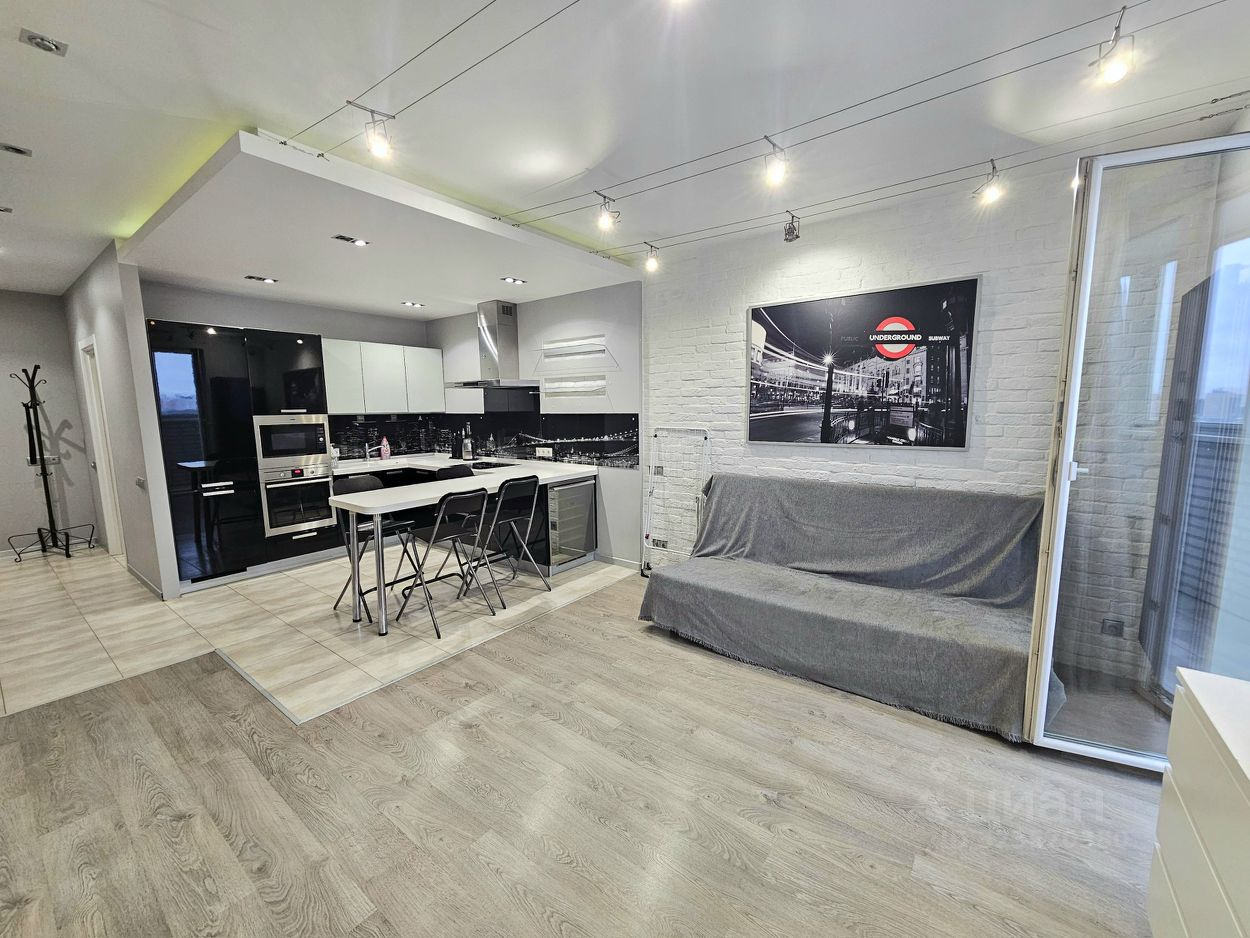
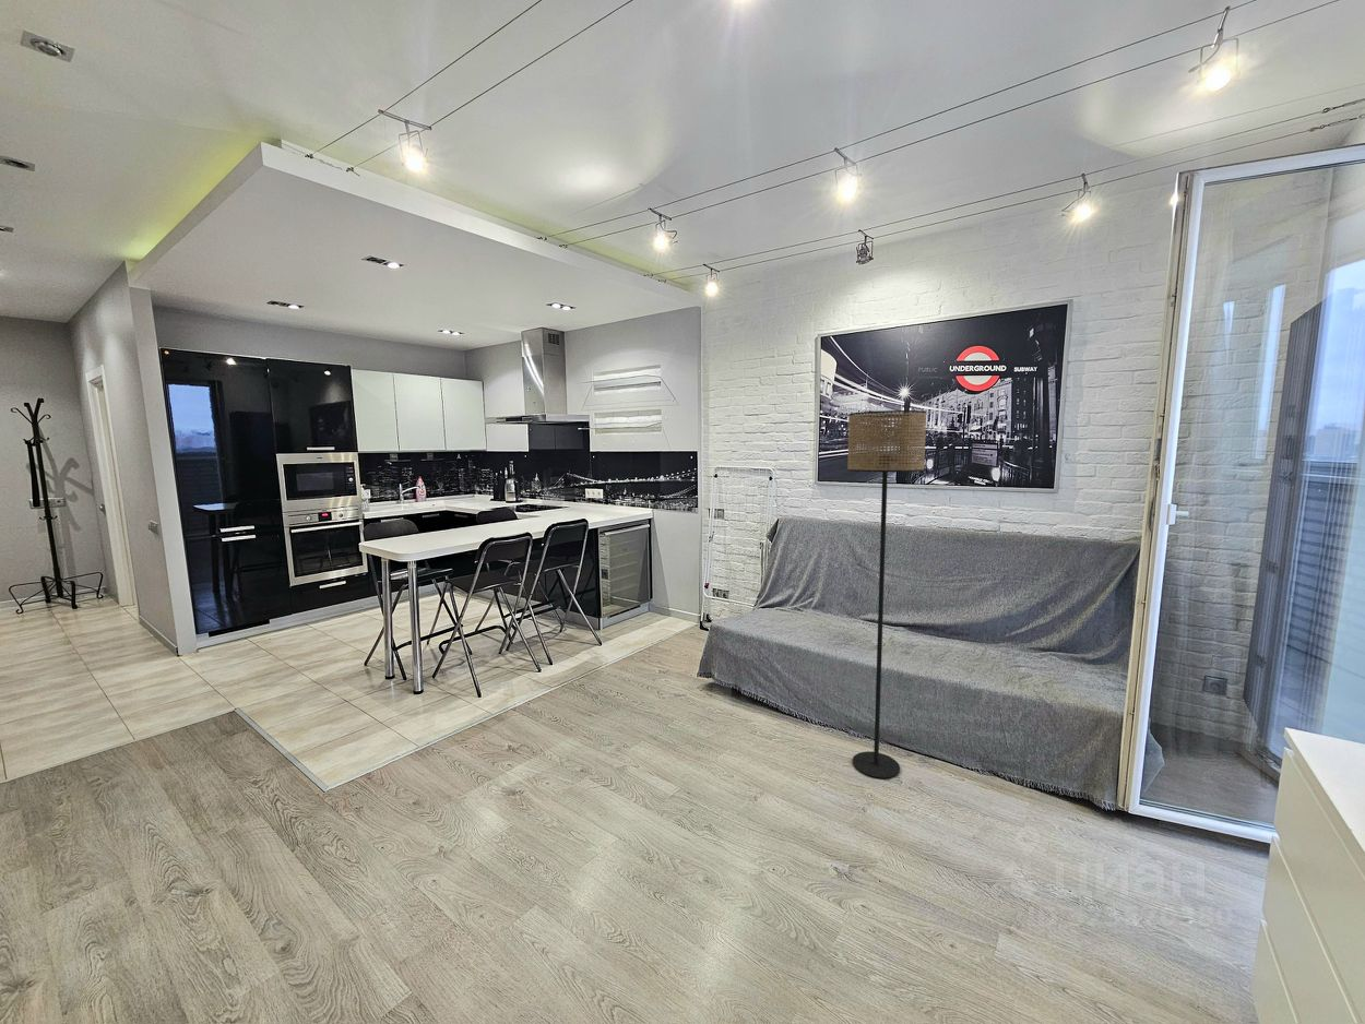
+ floor lamp [846,409,928,779]
